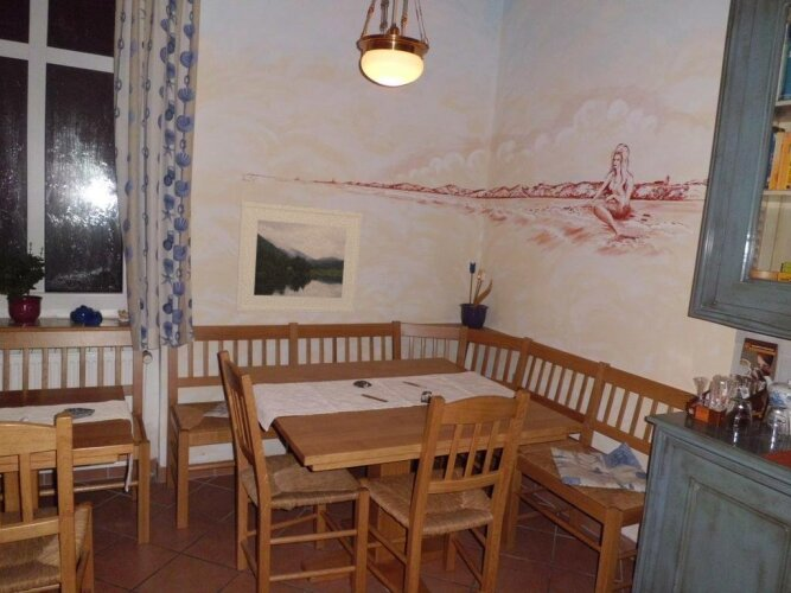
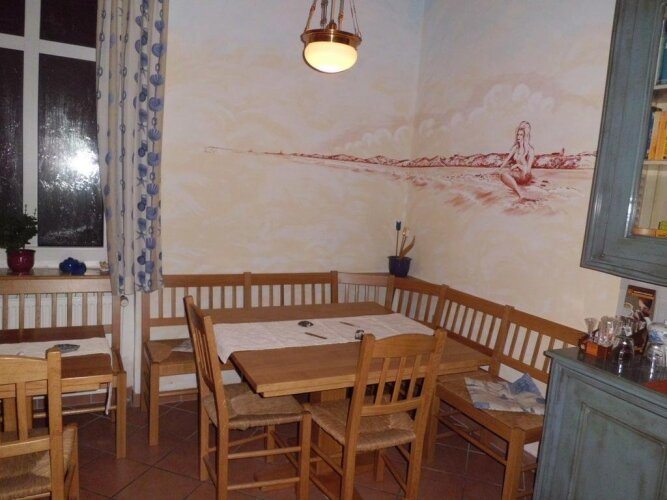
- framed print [235,200,363,314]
